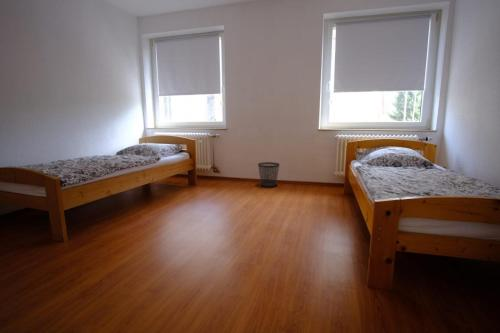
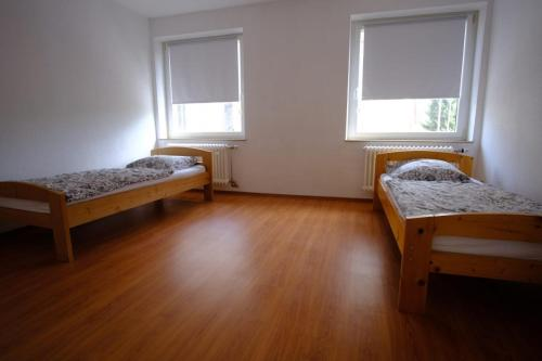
- wastebasket [257,161,280,188]
